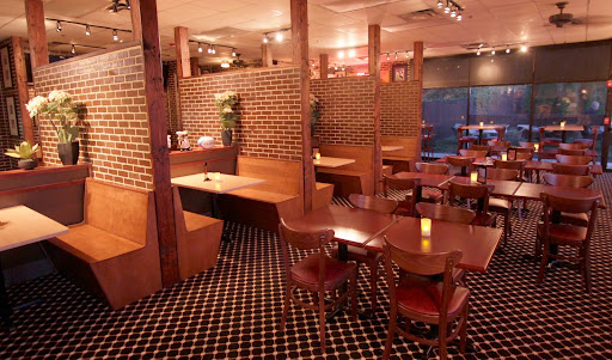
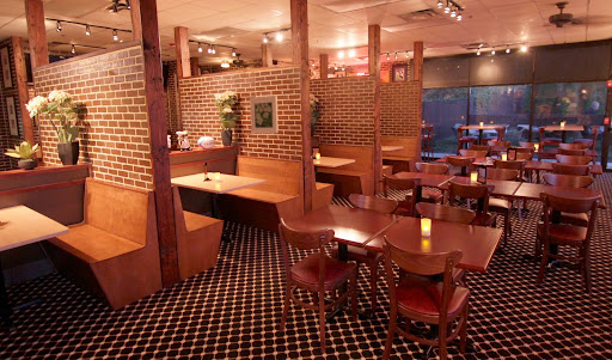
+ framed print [249,94,279,134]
